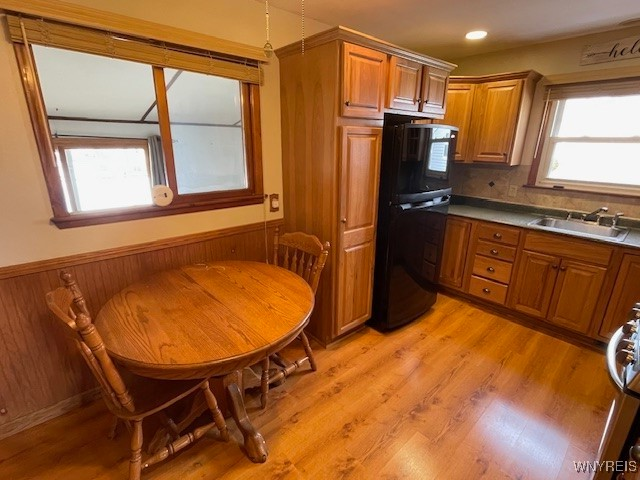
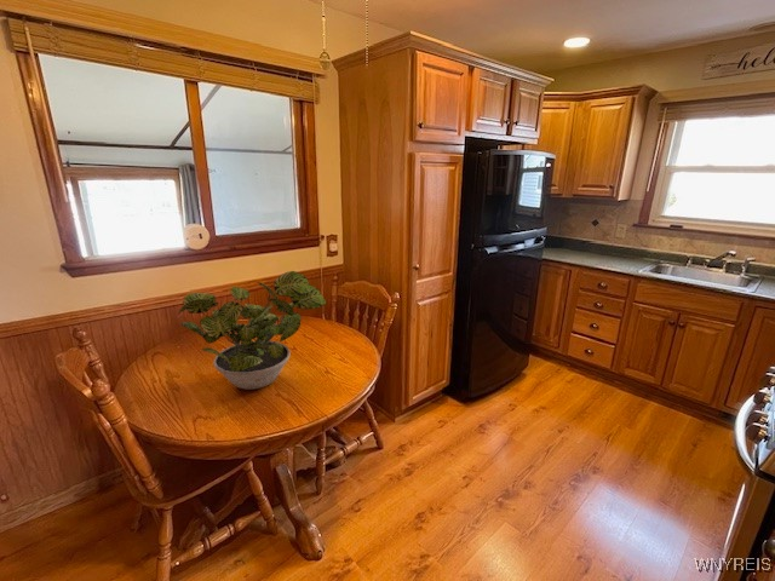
+ potted plant [177,270,327,391]
